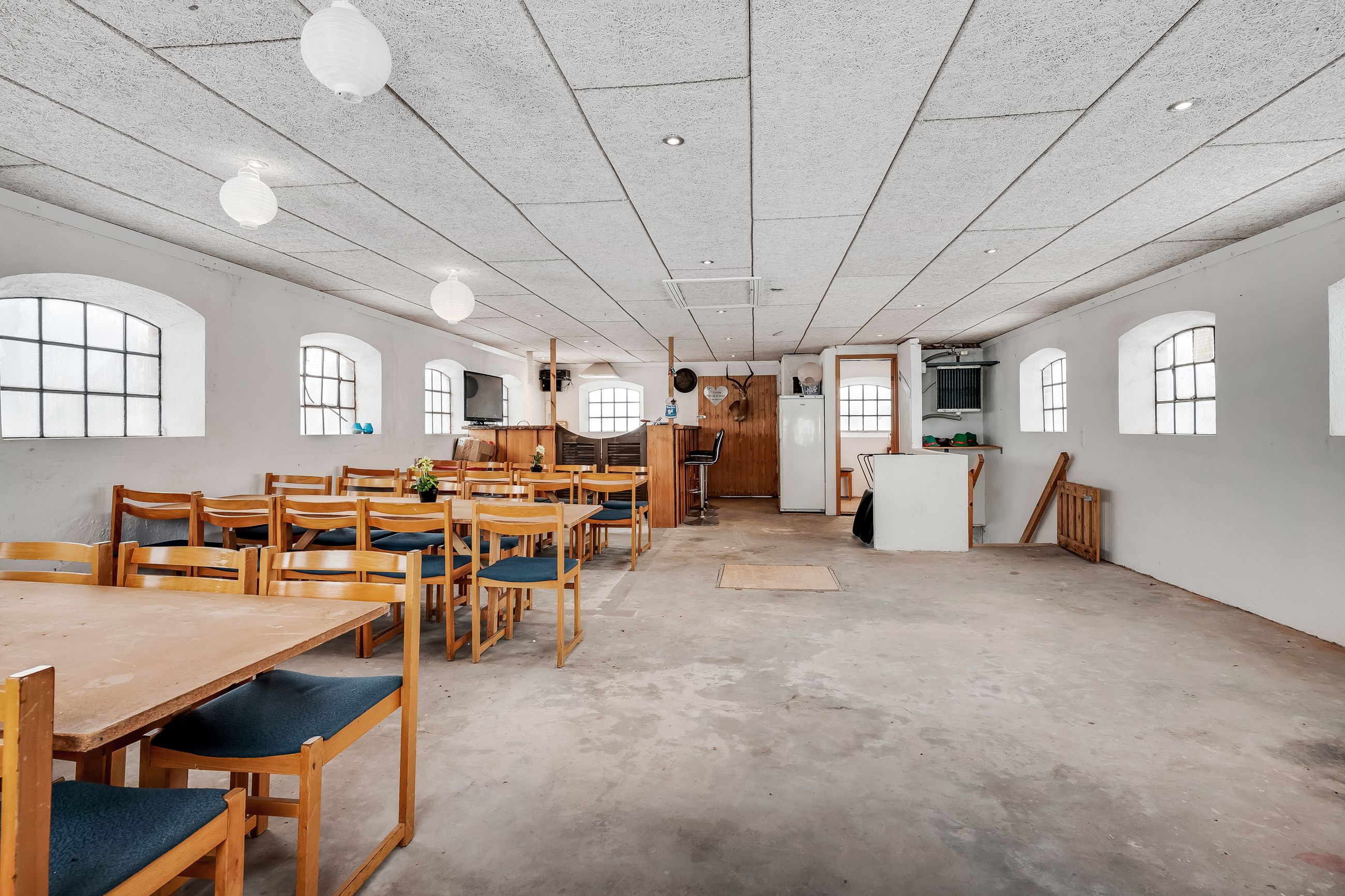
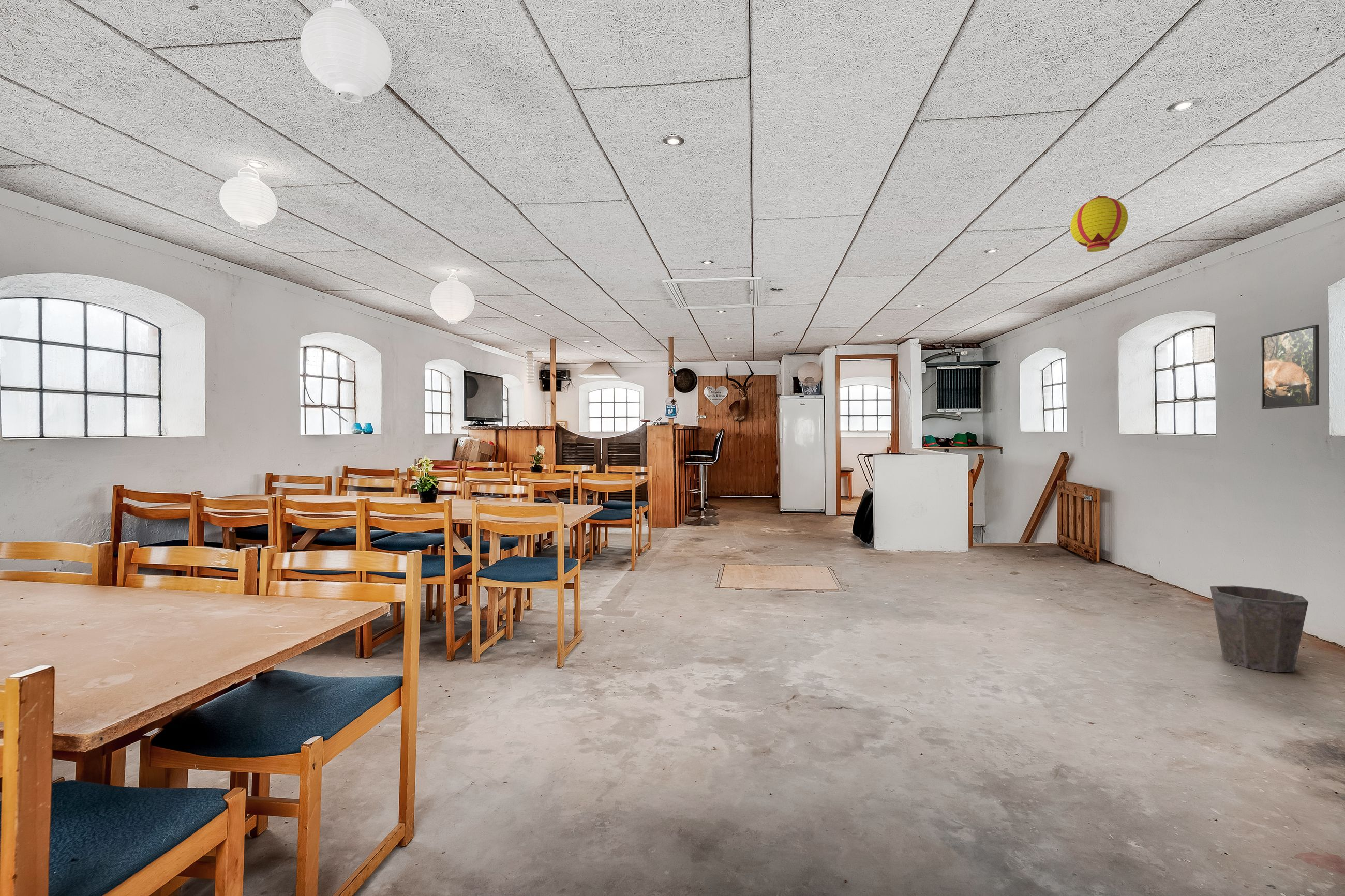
+ paper lantern [1070,195,1128,252]
+ waste bin [1209,585,1309,673]
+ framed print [1261,324,1320,410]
